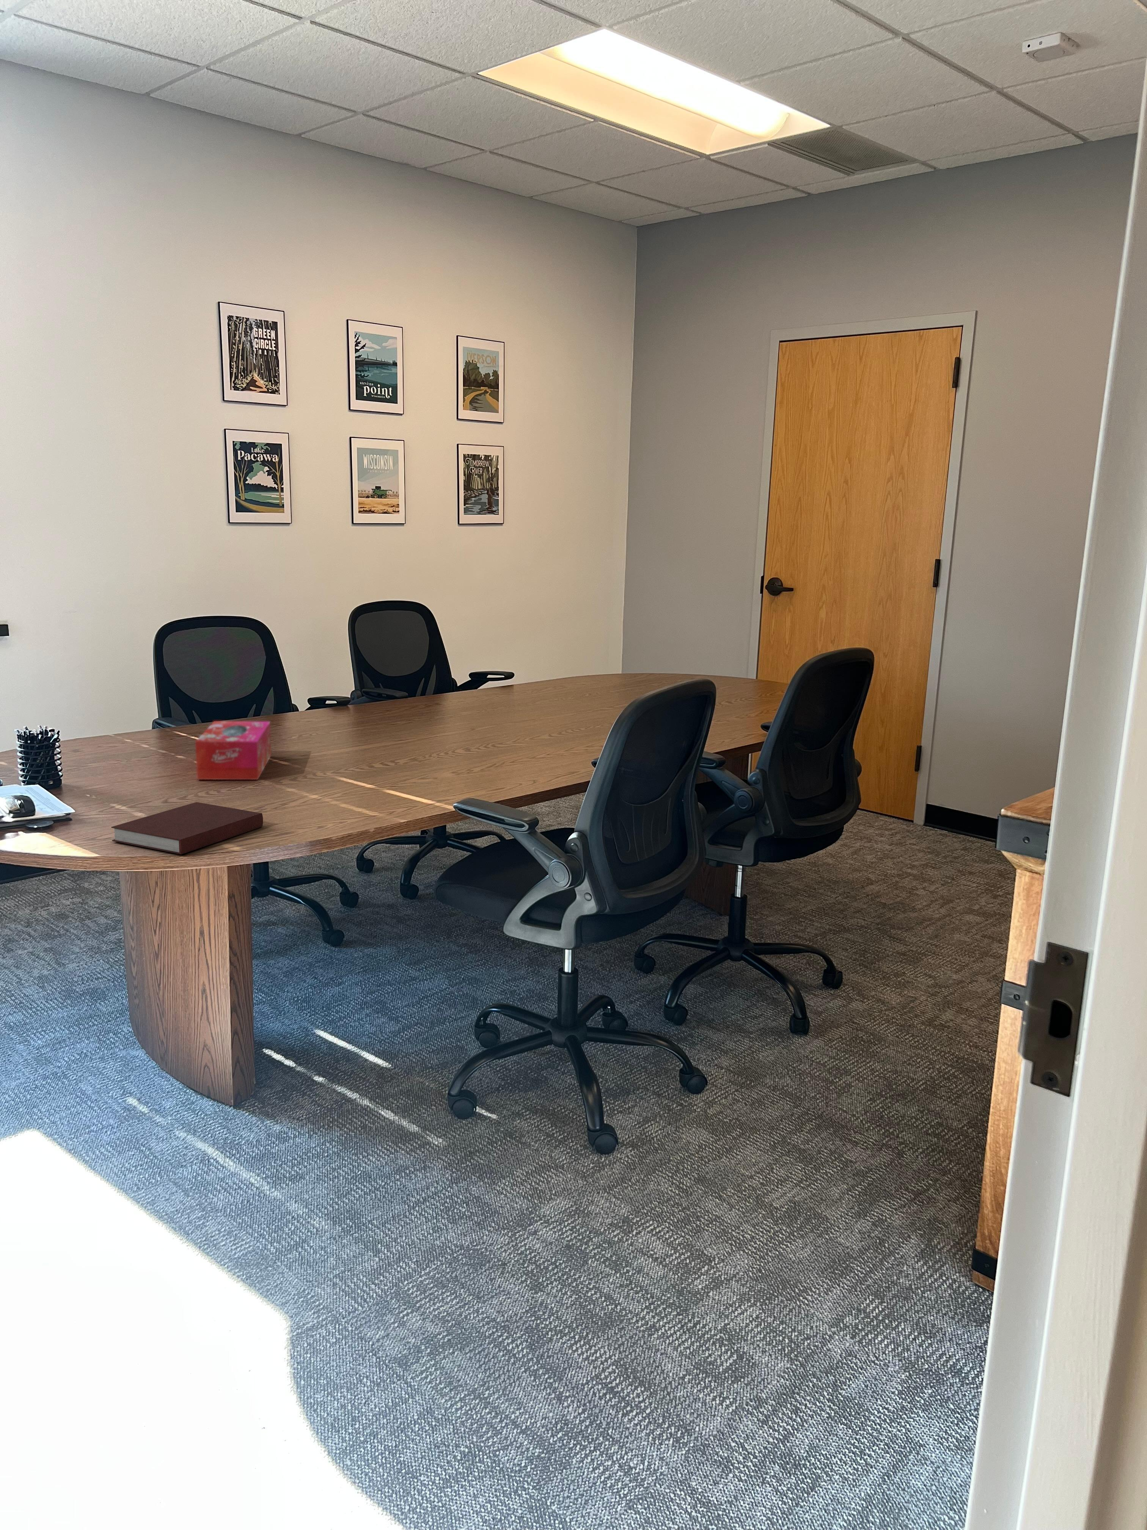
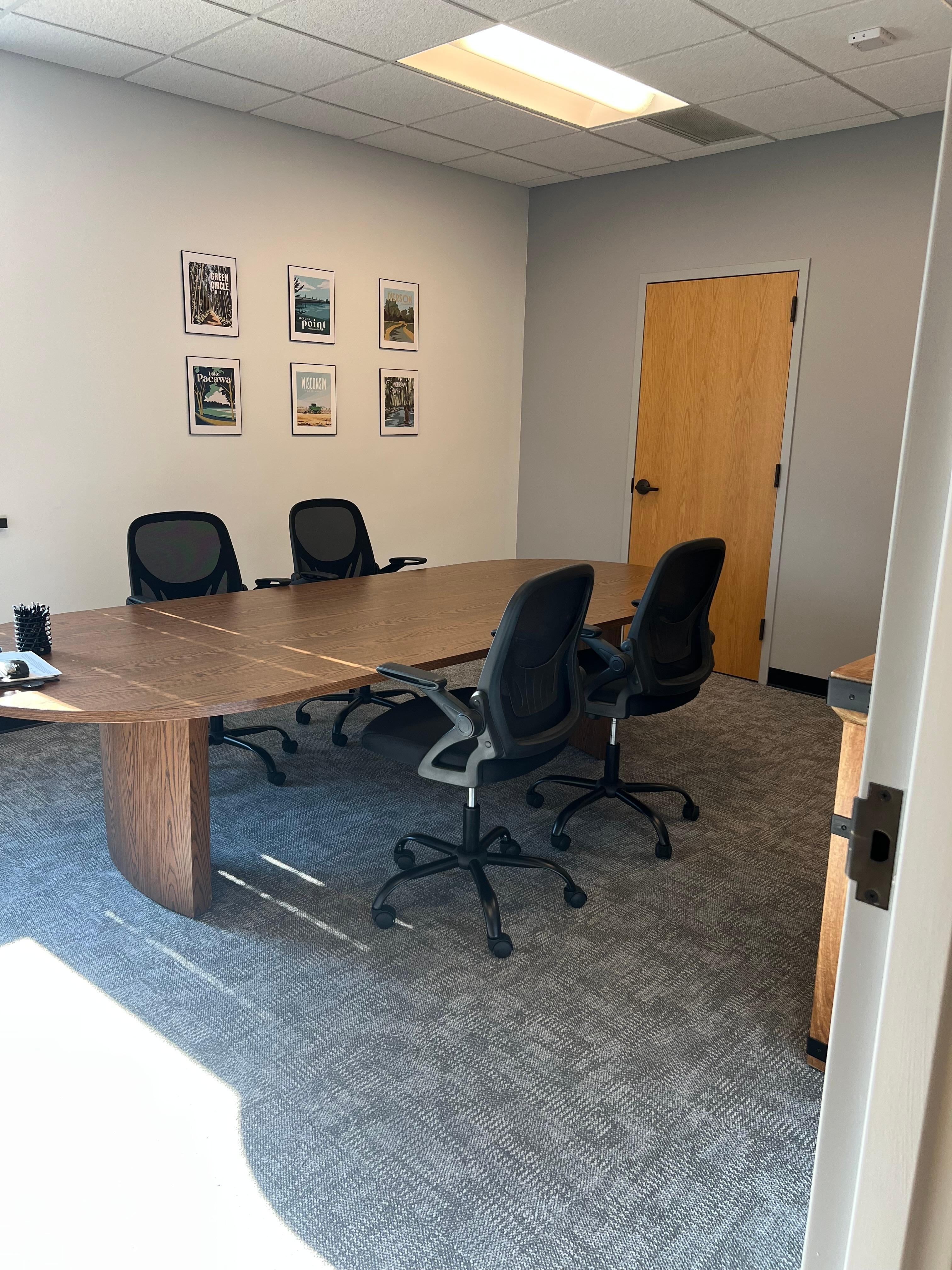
- tissue box [195,720,271,781]
- notebook [111,802,263,855]
